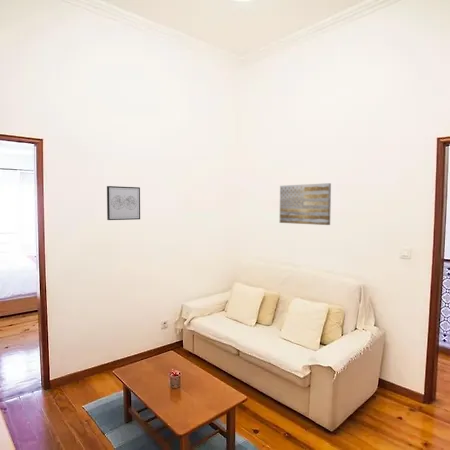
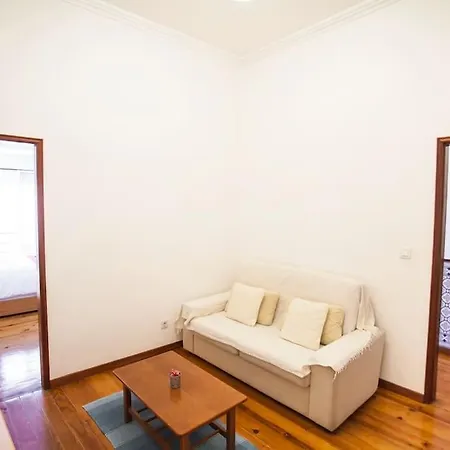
- wall art [279,182,332,226]
- wall art [106,185,141,221]
